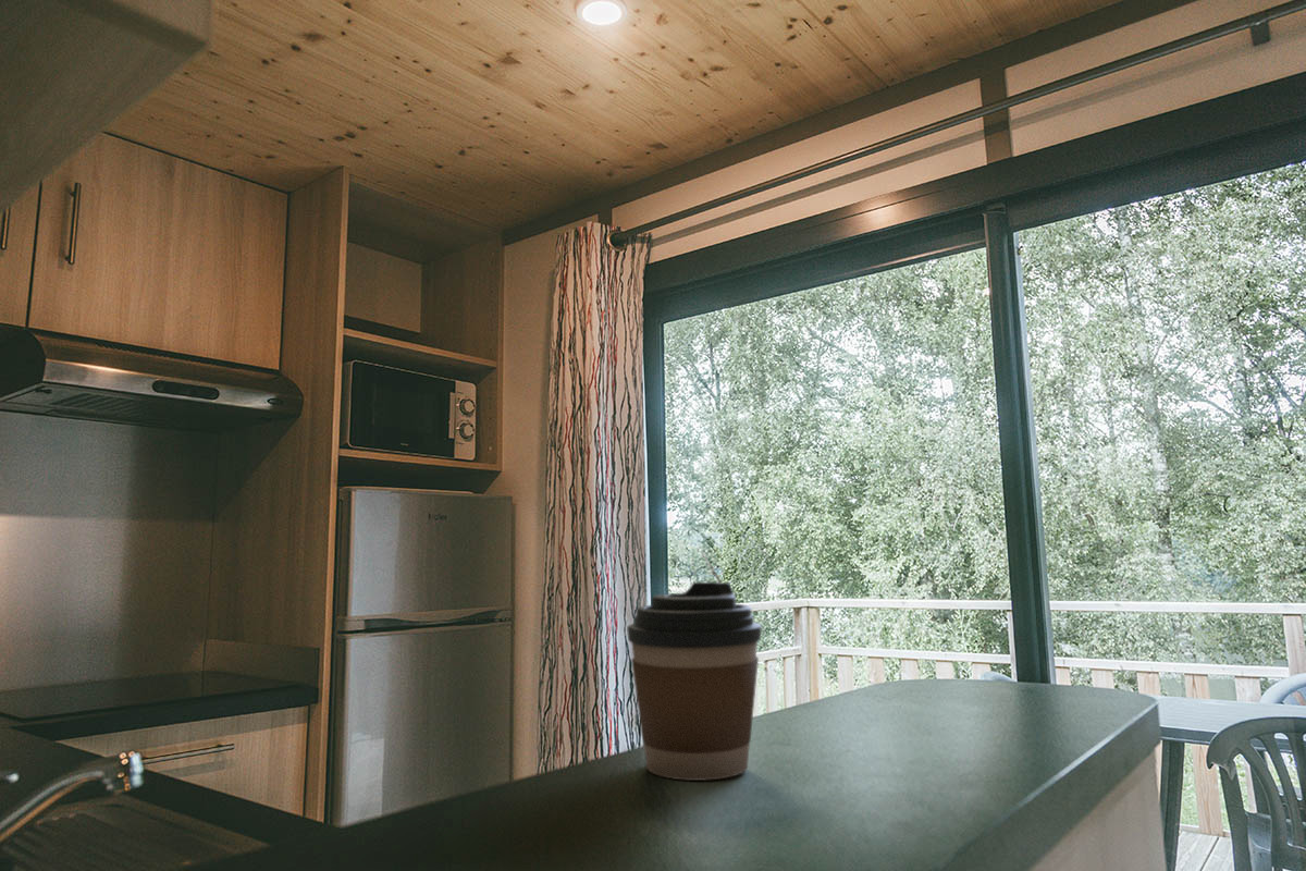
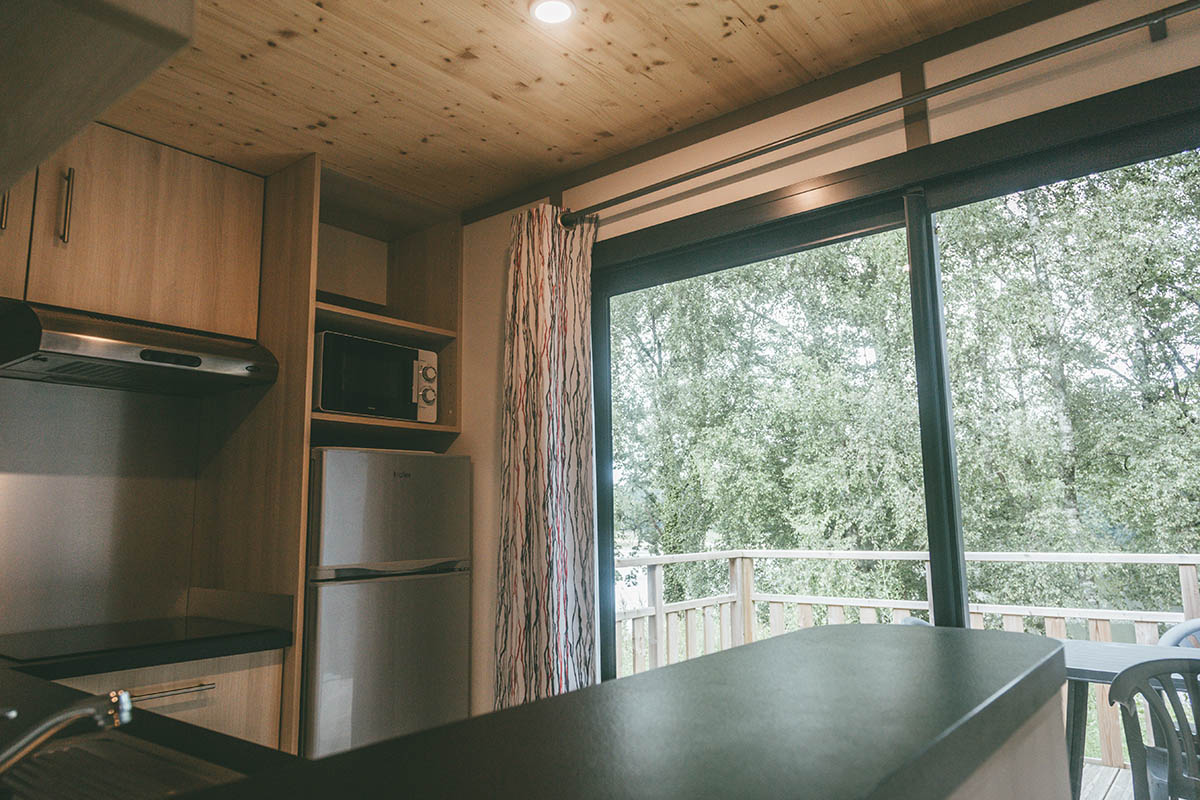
- coffee cup [626,581,763,782]
